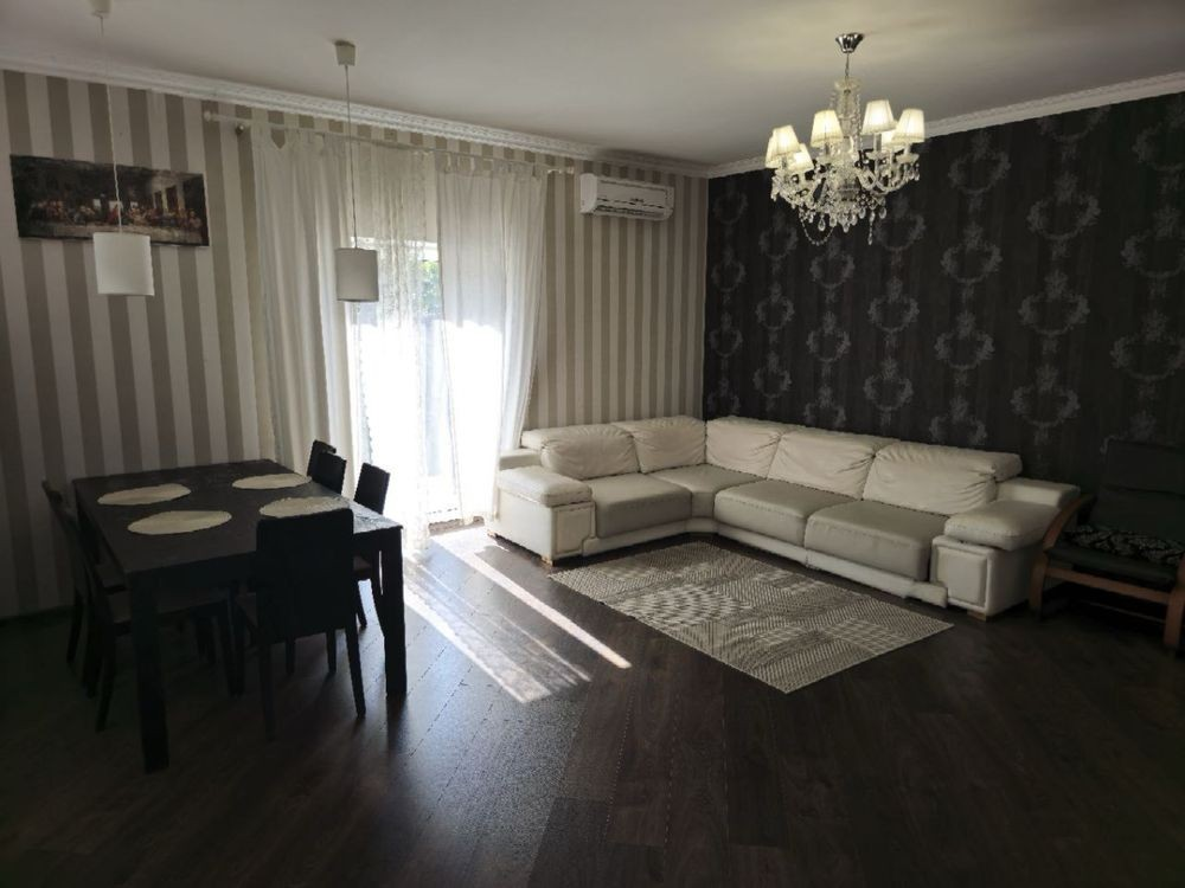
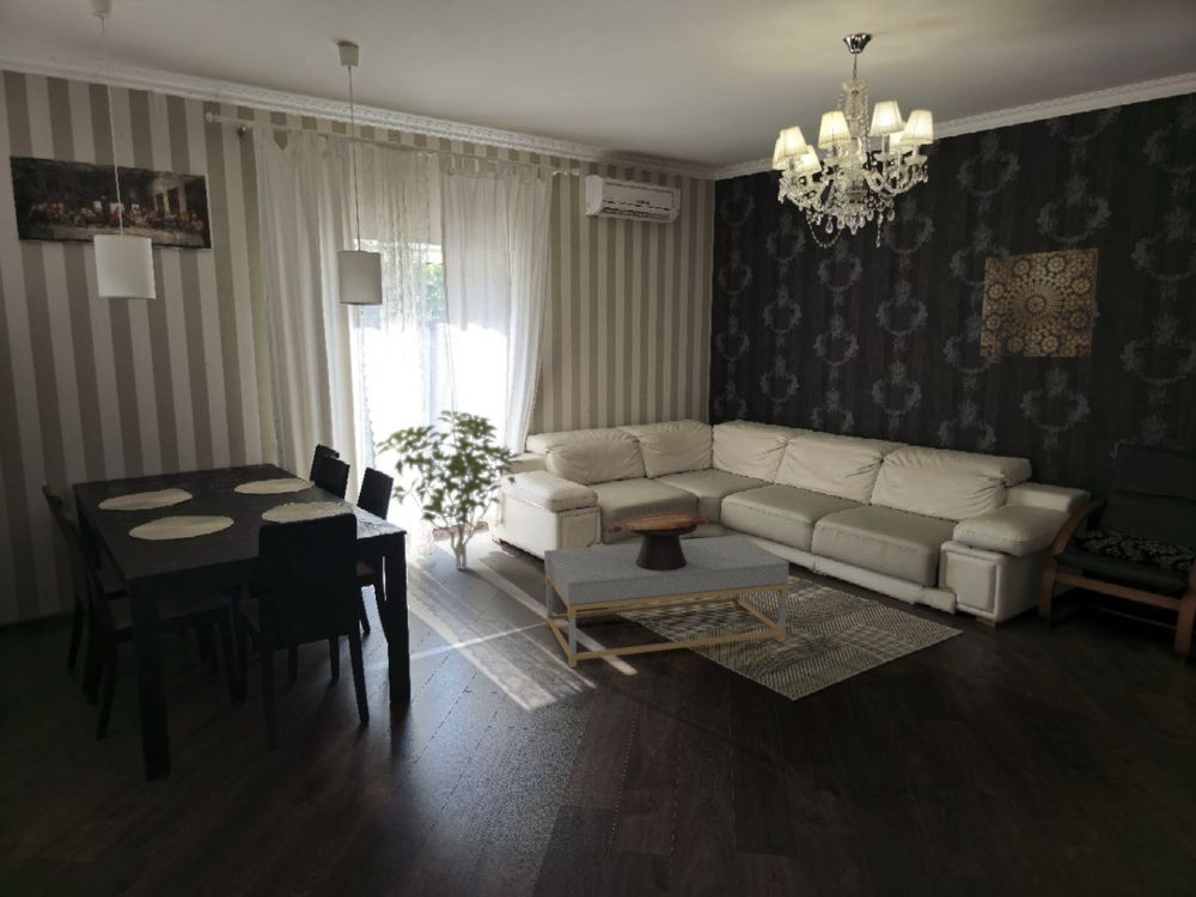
+ shrub [374,409,524,570]
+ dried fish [600,511,712,570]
+ wall art [978,246,1099,358]
+ coffee table [543,535,791,669]
